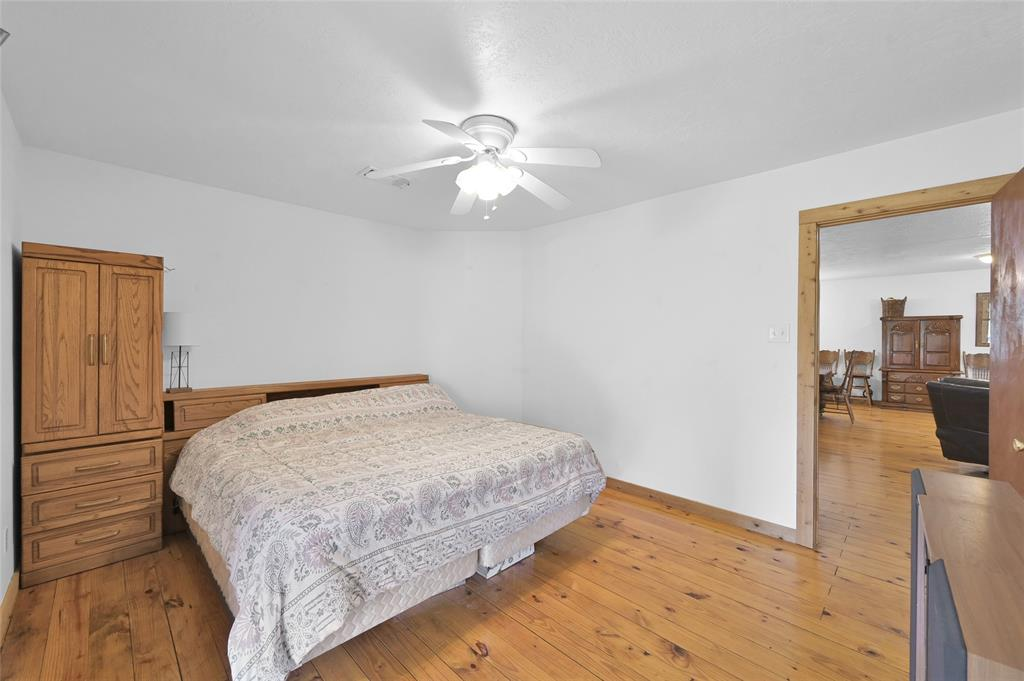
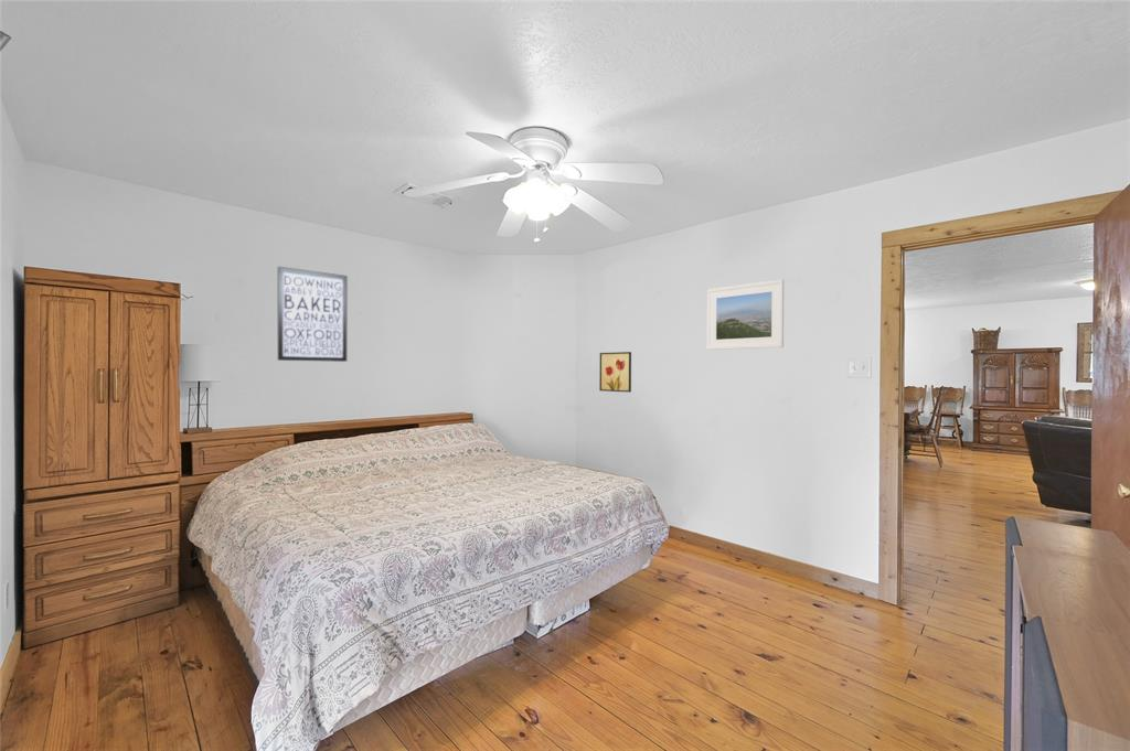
+ wall art [598,351,632,394]
+ wall art [277,266,349,363]
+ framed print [706,278,785,351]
